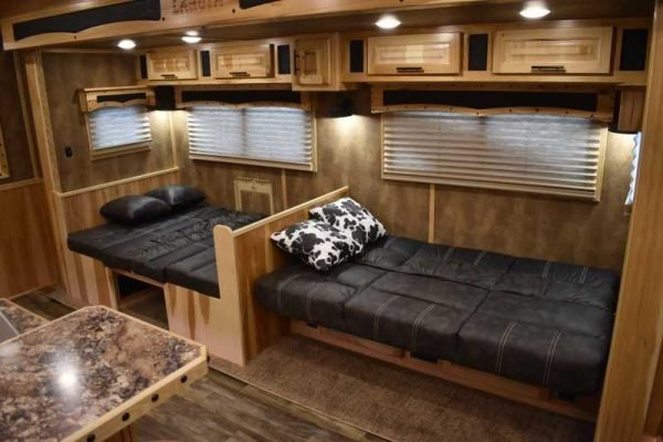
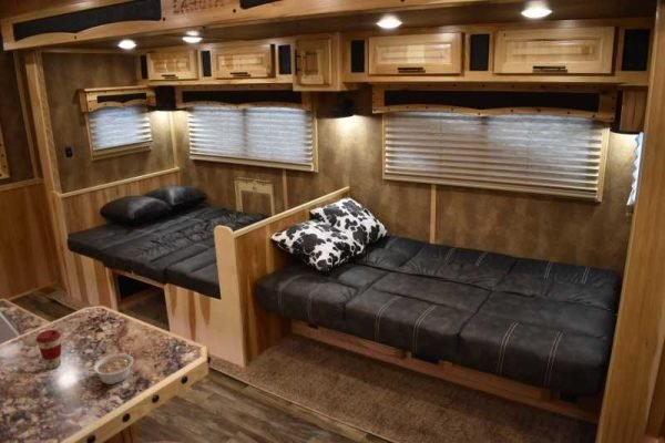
+ legume [92,352,134,385]
+ coffee cup [35,329,62,370]
